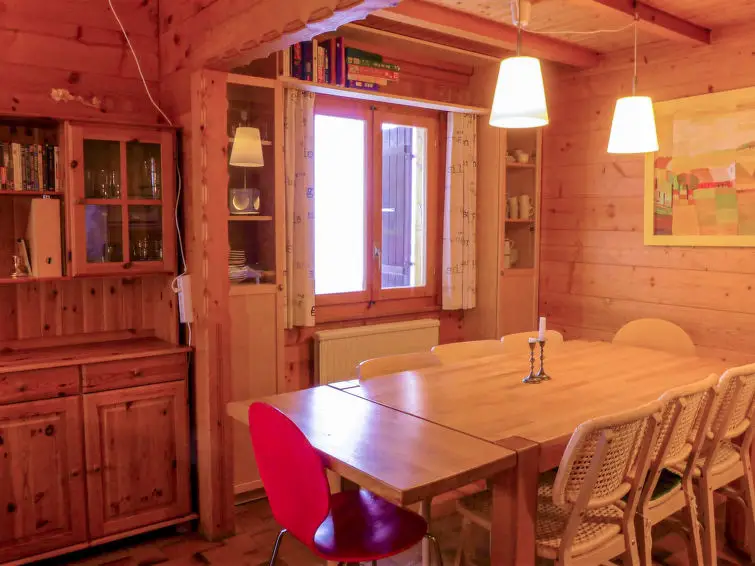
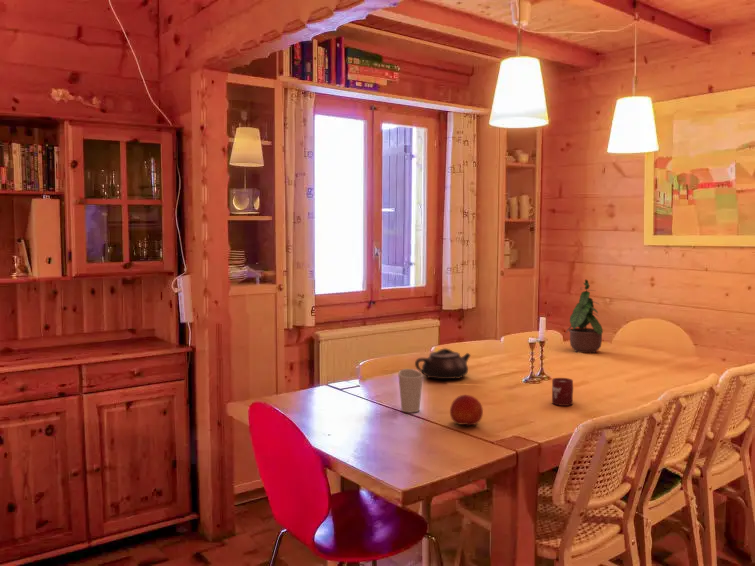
+ potted plant [564,279,604,354]
+ cup [397,368,424,413]
+ fruit [449,394,484,427]
+ cup [551,377,574,407]
+ teapot [414,347,472,380]
